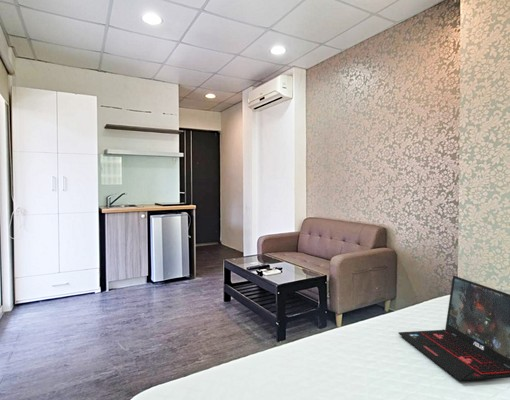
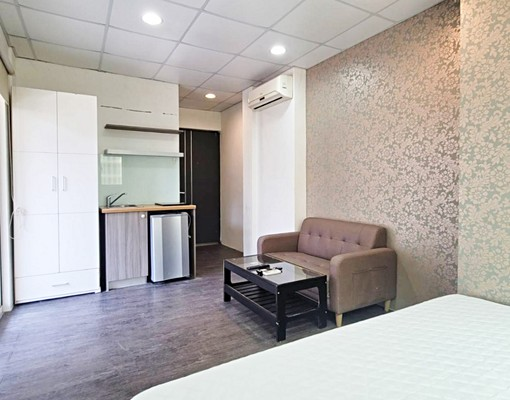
- laptop [397,275,510,382]
